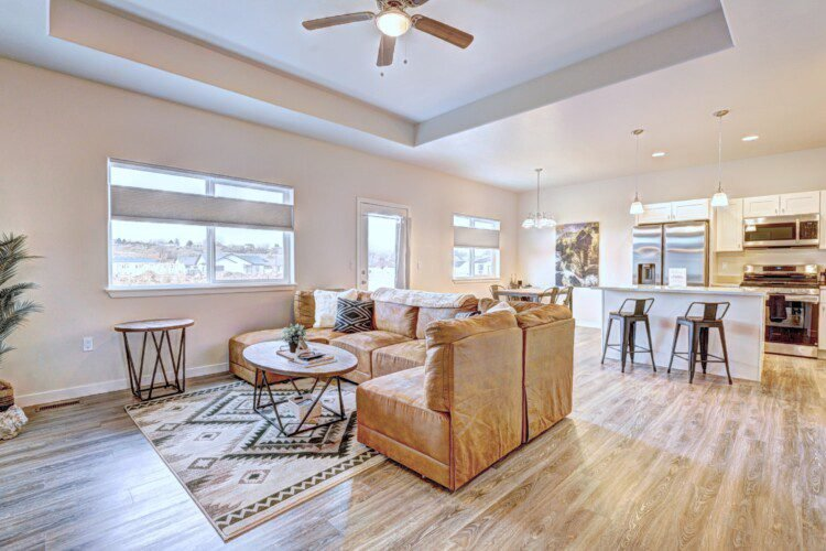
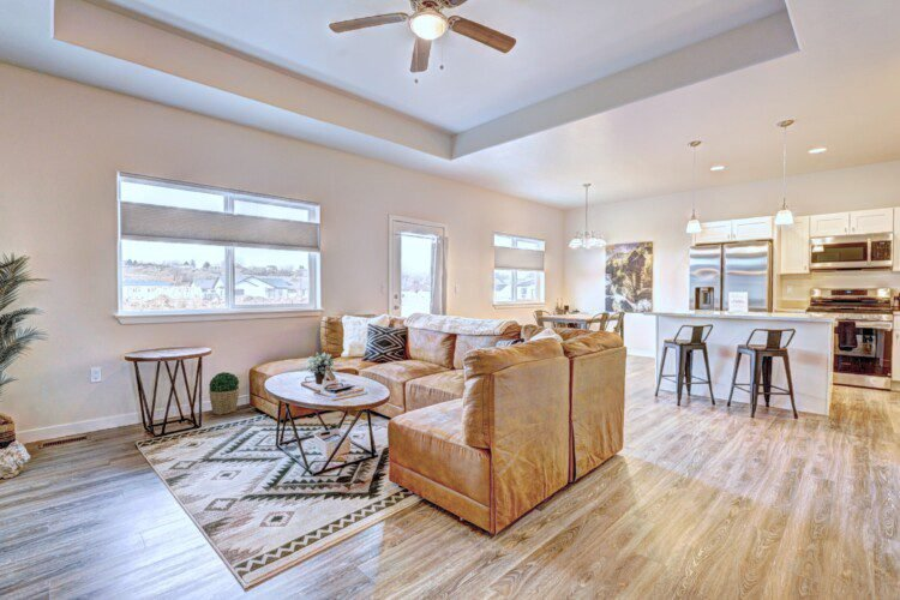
+ potted plant [208,371,240,416]
